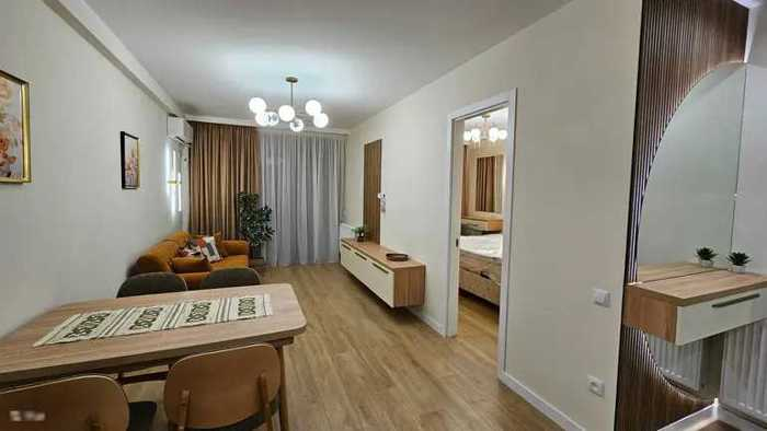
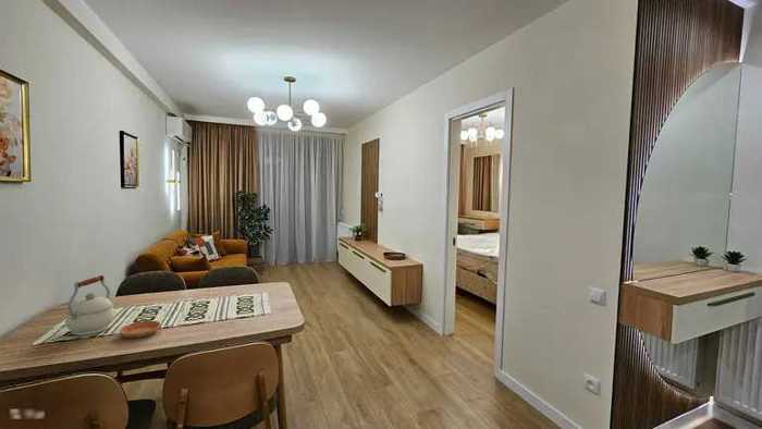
+ kettle [64,274,116,336]
+ saucer [119,320,162,340]
